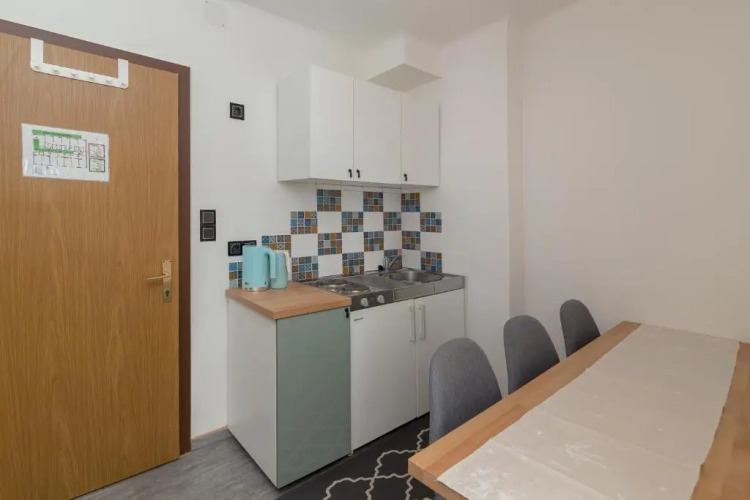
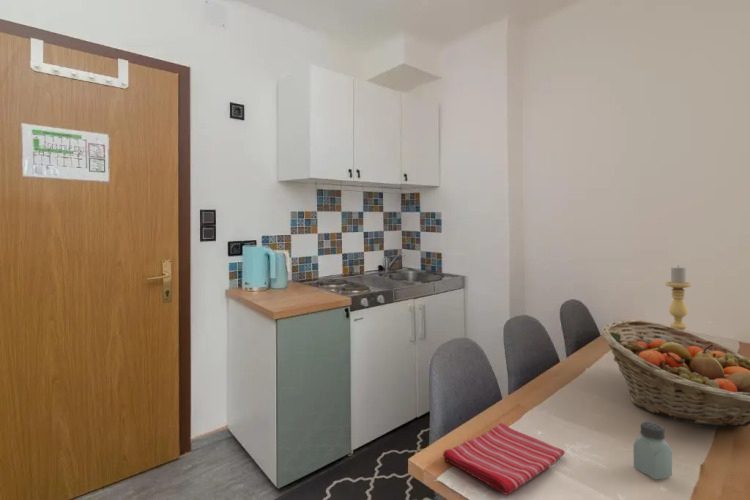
+ dish towel [442,422,566,496]
+ saltshaker [633,421,673,480]
+ fruit basket [600,319,750,428]
+ candle holder [664,264,692,331]
